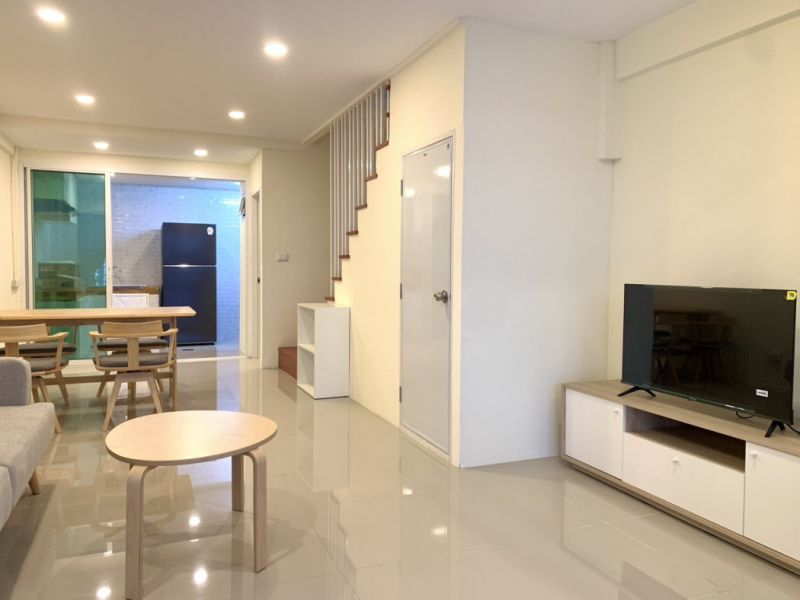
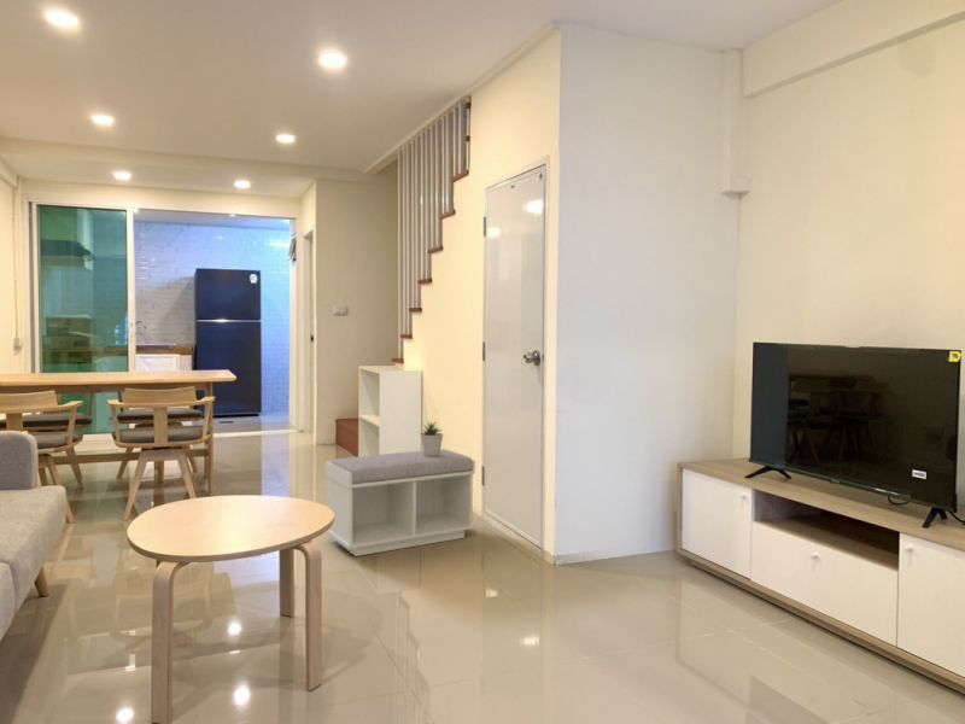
+ potted plant [417,420,444,456]
+ bench [324,448,476,557]
